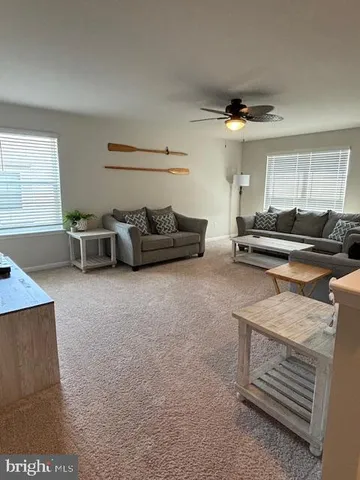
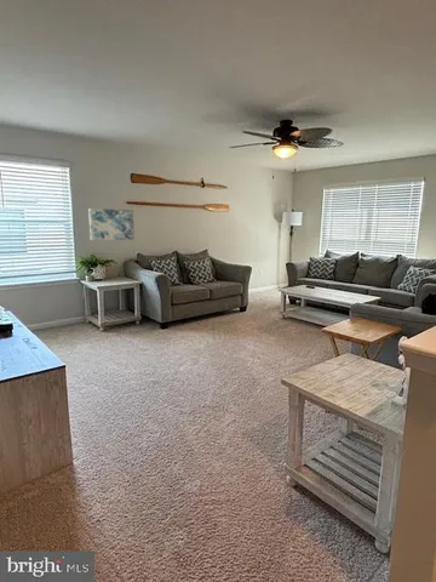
+ wall art [87,207,136,241]
